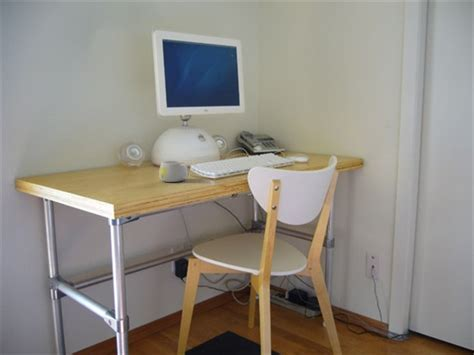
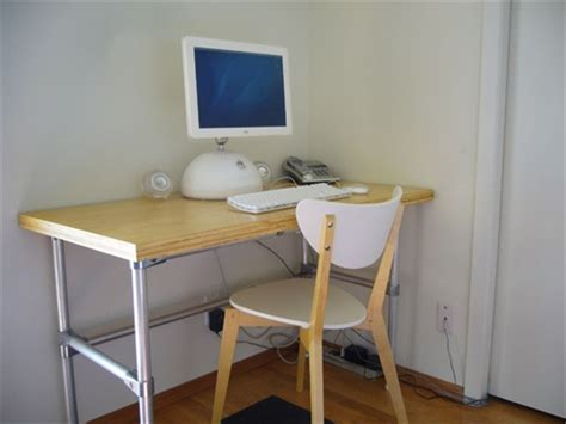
- mug [158,160,190,183]
